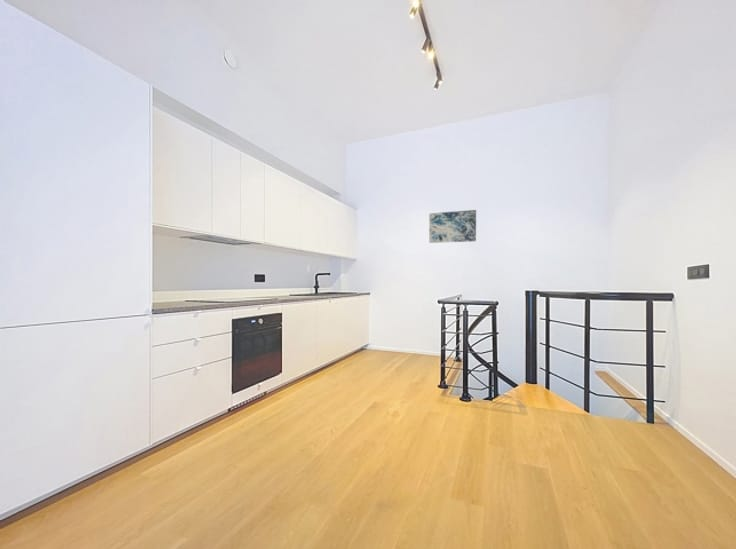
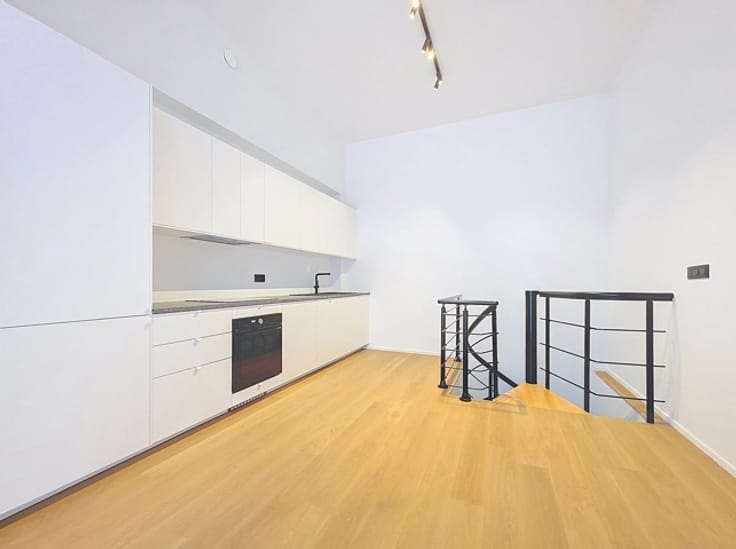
- wall art [428,209,477,244]
